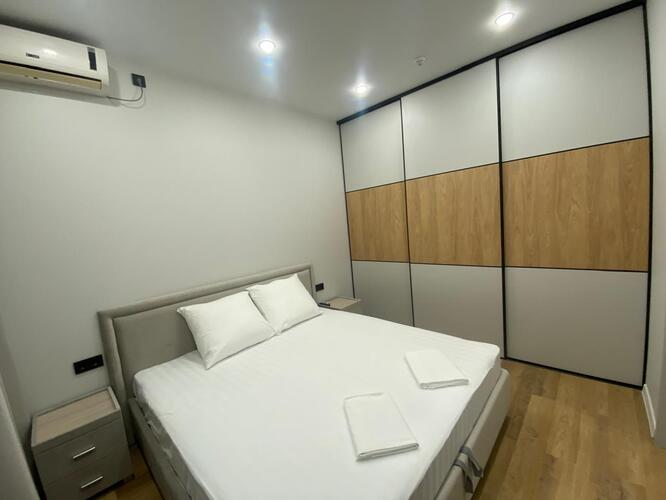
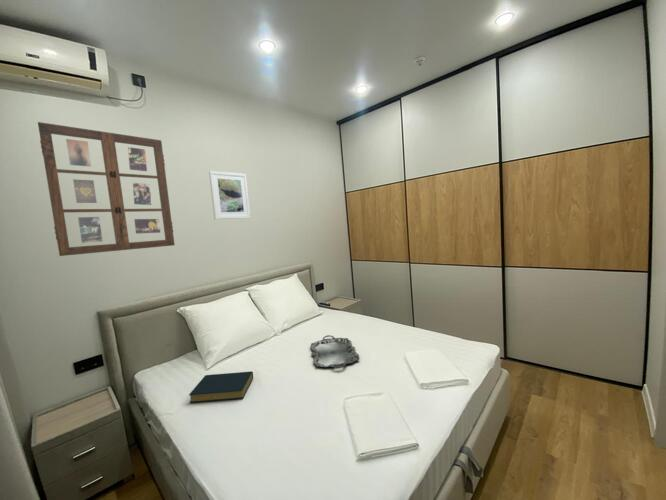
+ picture frame [37,121,176,257]
+ serving tray [309,334,360,369]
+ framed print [208,170,252,220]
+ hardback book [188,370,254,404]
